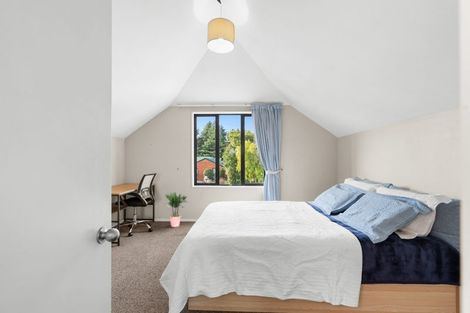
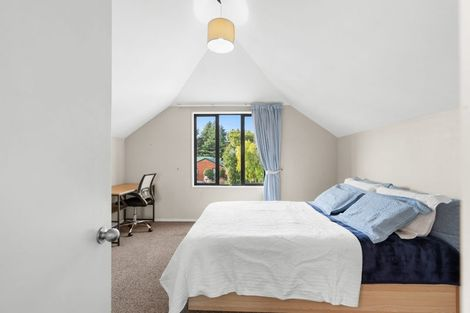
- potted plant [164,191,188,228]
